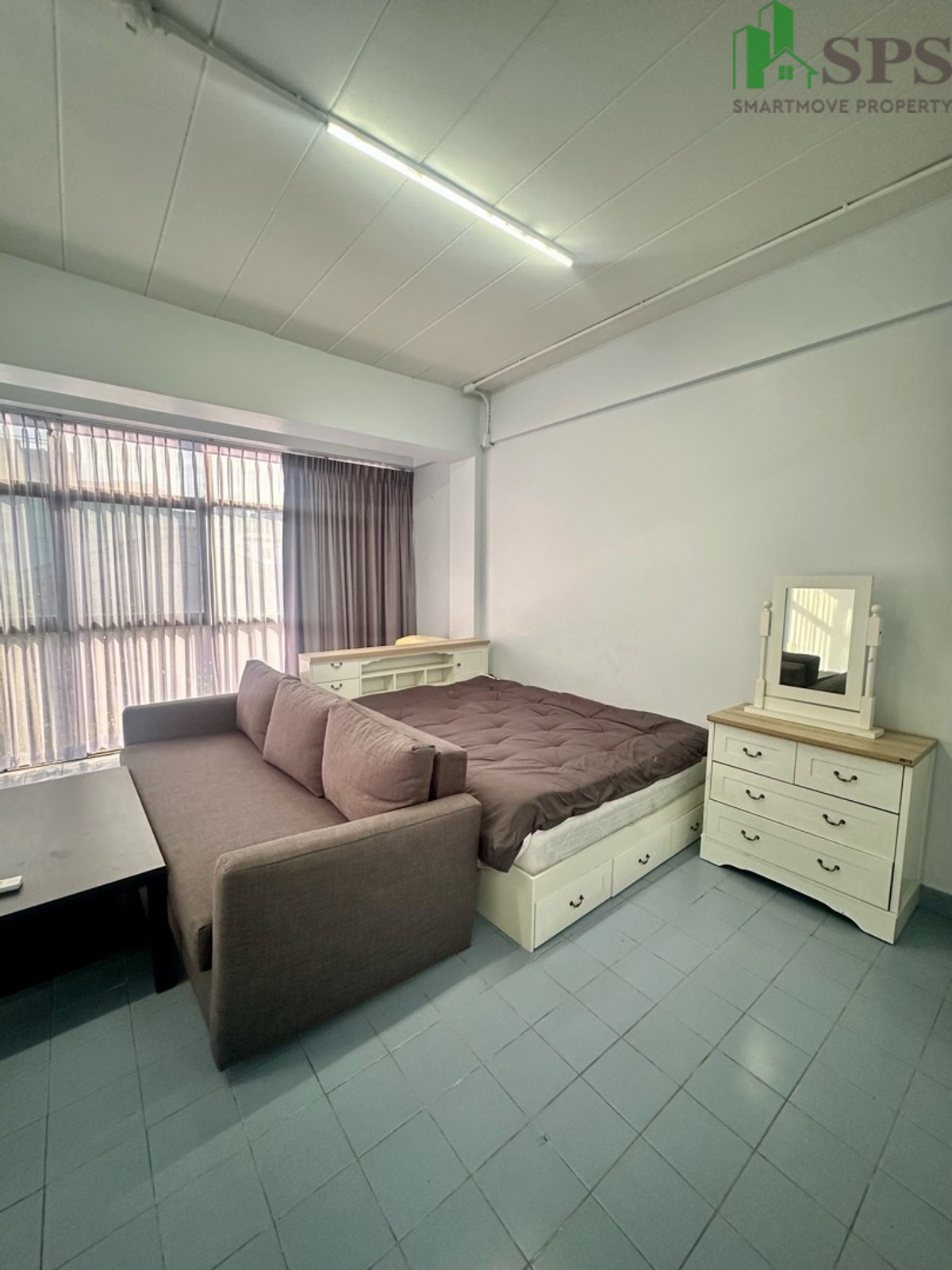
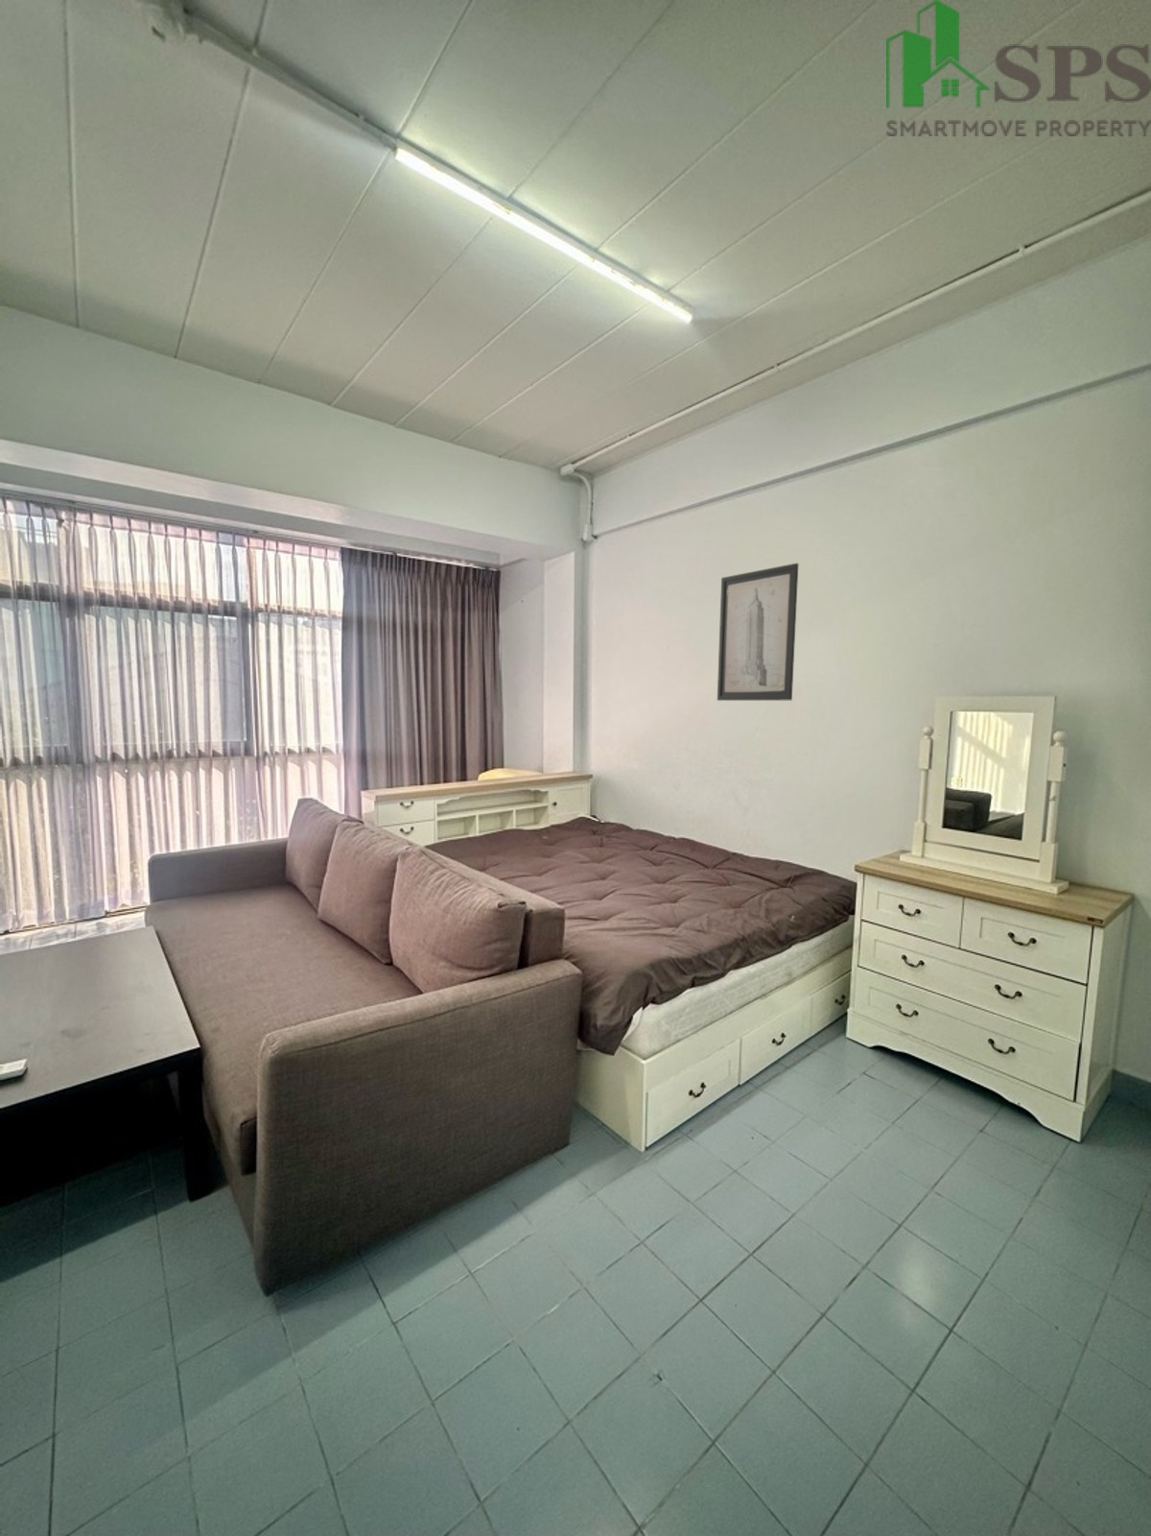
+ wall art [717,562,799,701]
